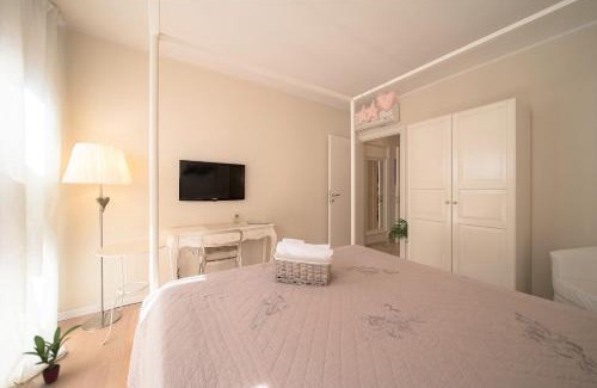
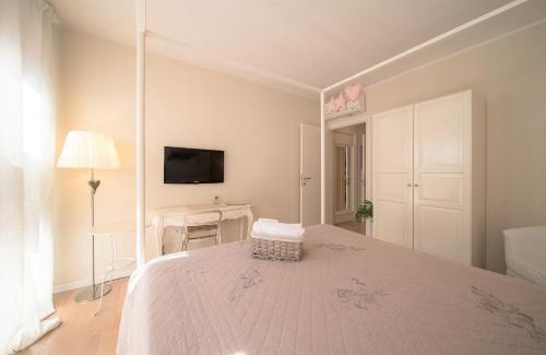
- potted plant [23,324,84,384]
